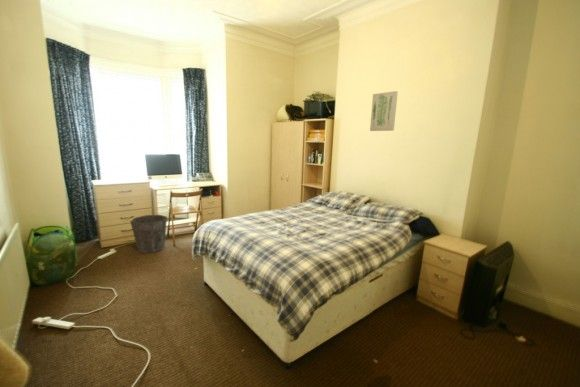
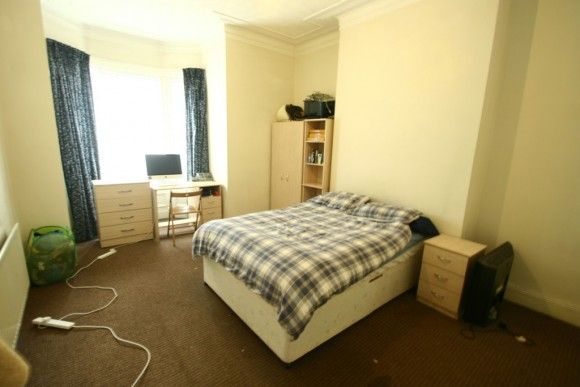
- wall art [369,90,399,132]
- waste bin [129,214,168,254]
